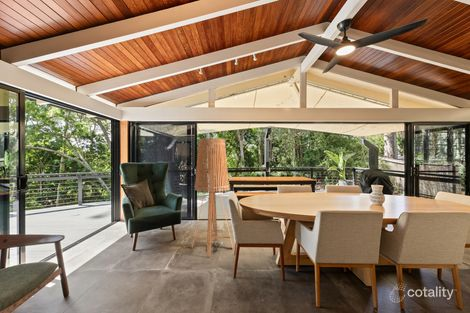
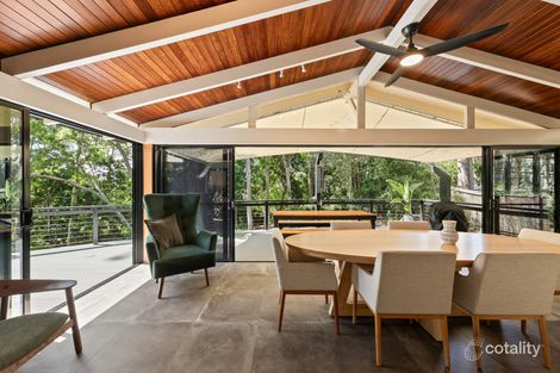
- floor lamp [191,137,234,258]
